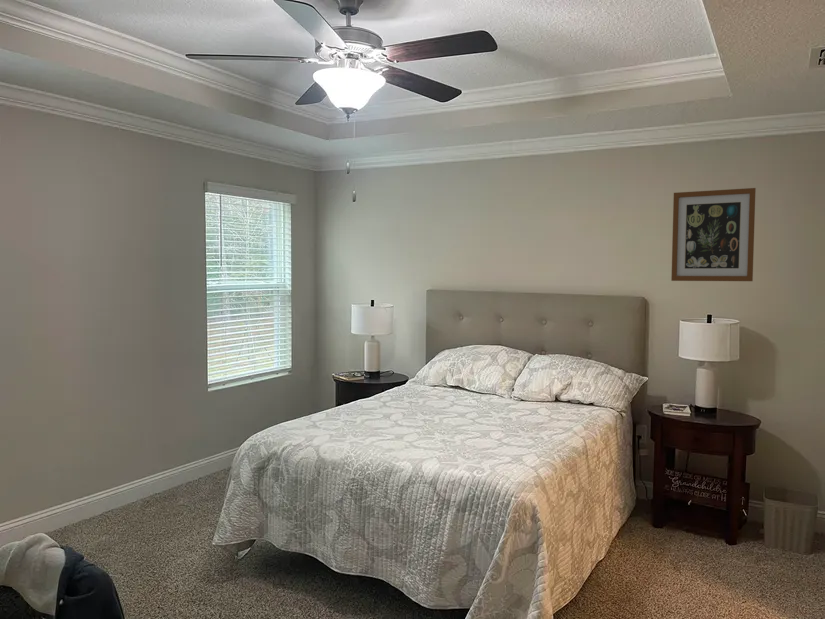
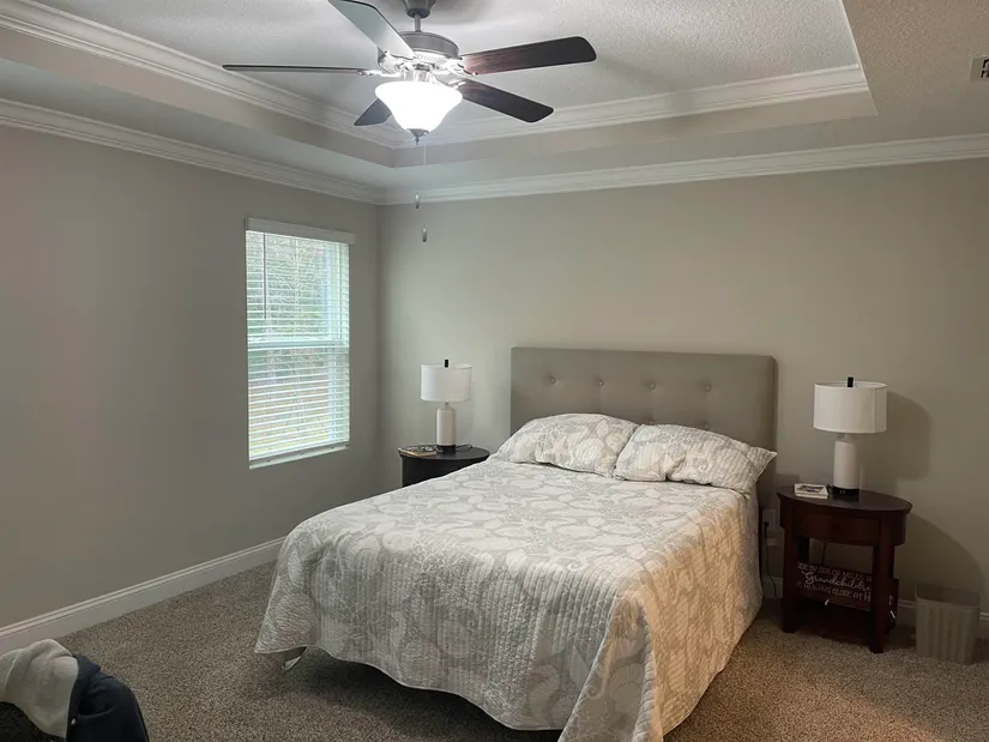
- wall art [670,187,757,282]
